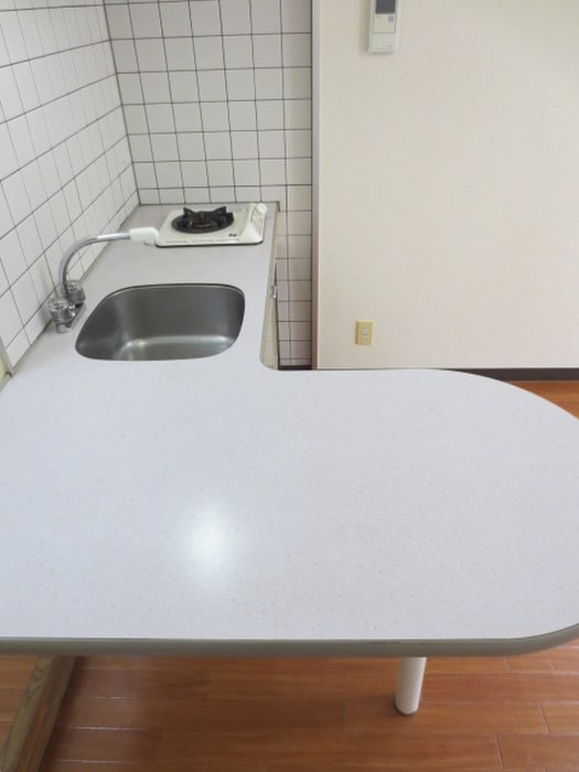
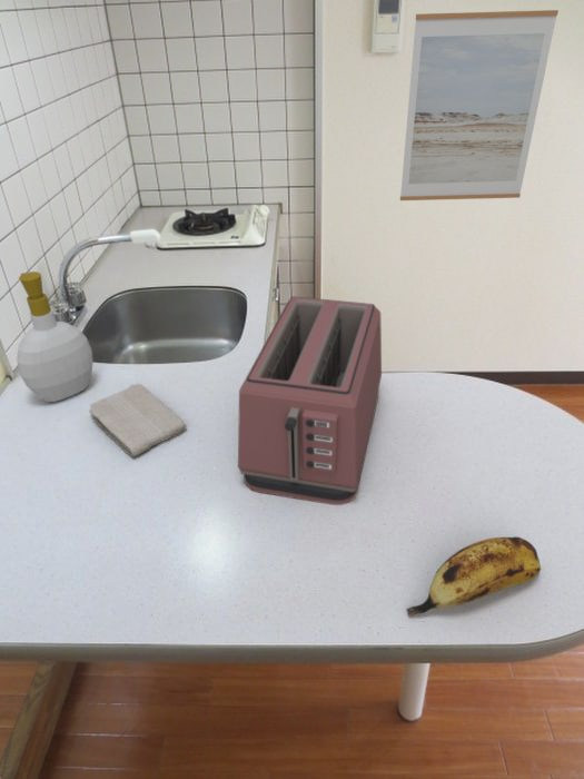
+ soap bottle [16,270,95,403]
+ banana [405,535,542,617]
+ toaster [237,295,383,506]
+ wall art [399,9,560,201]
+ washcloth [88,383,188,457]
